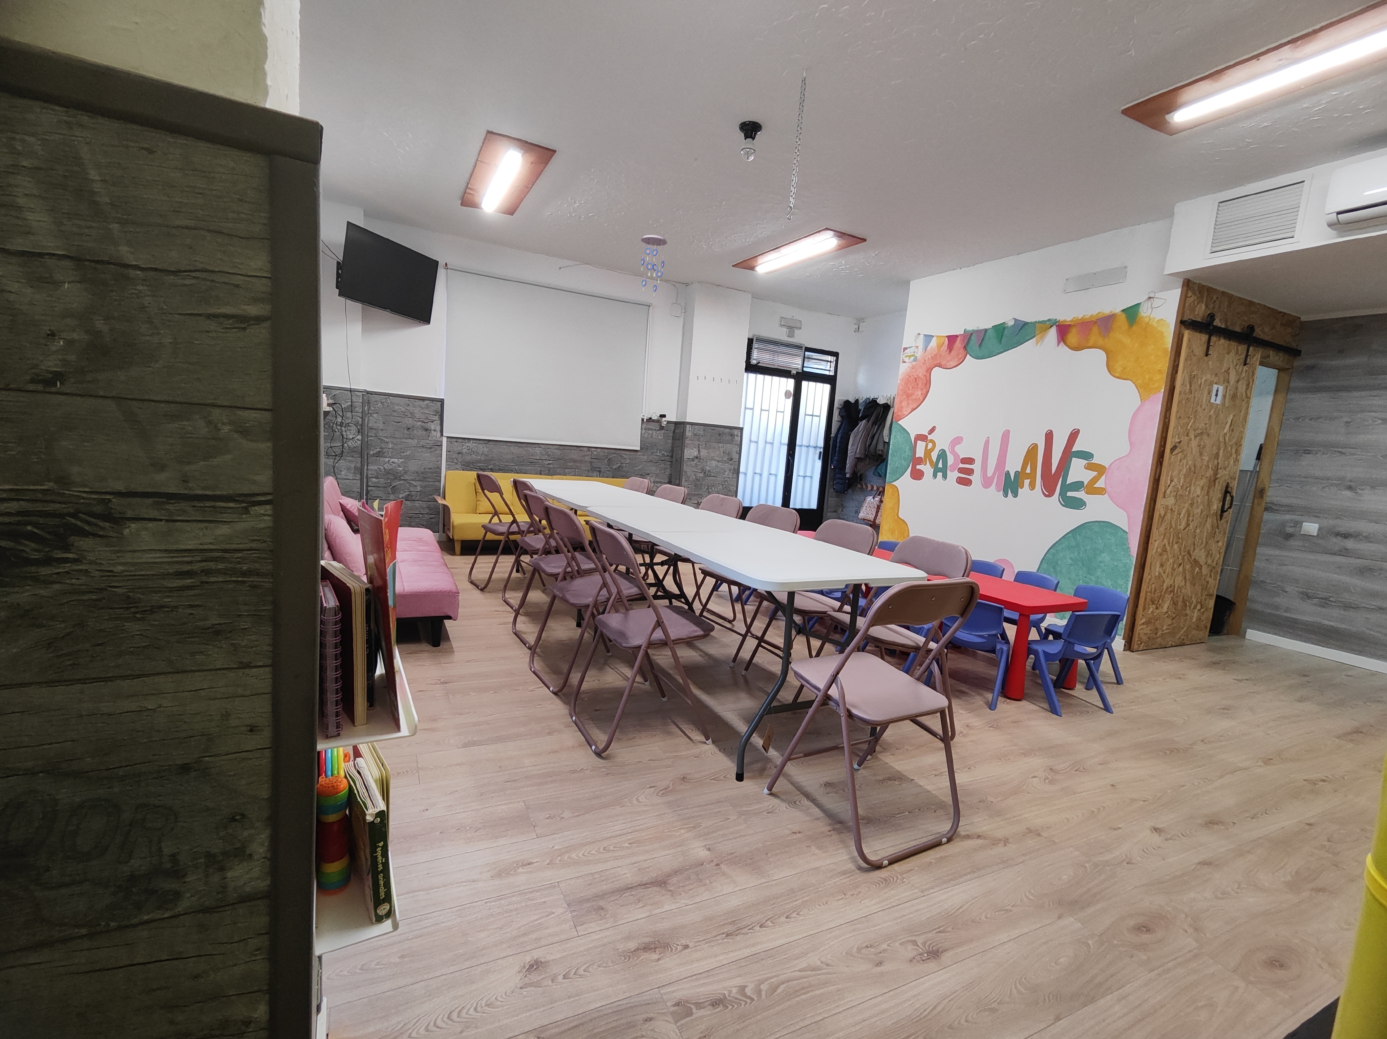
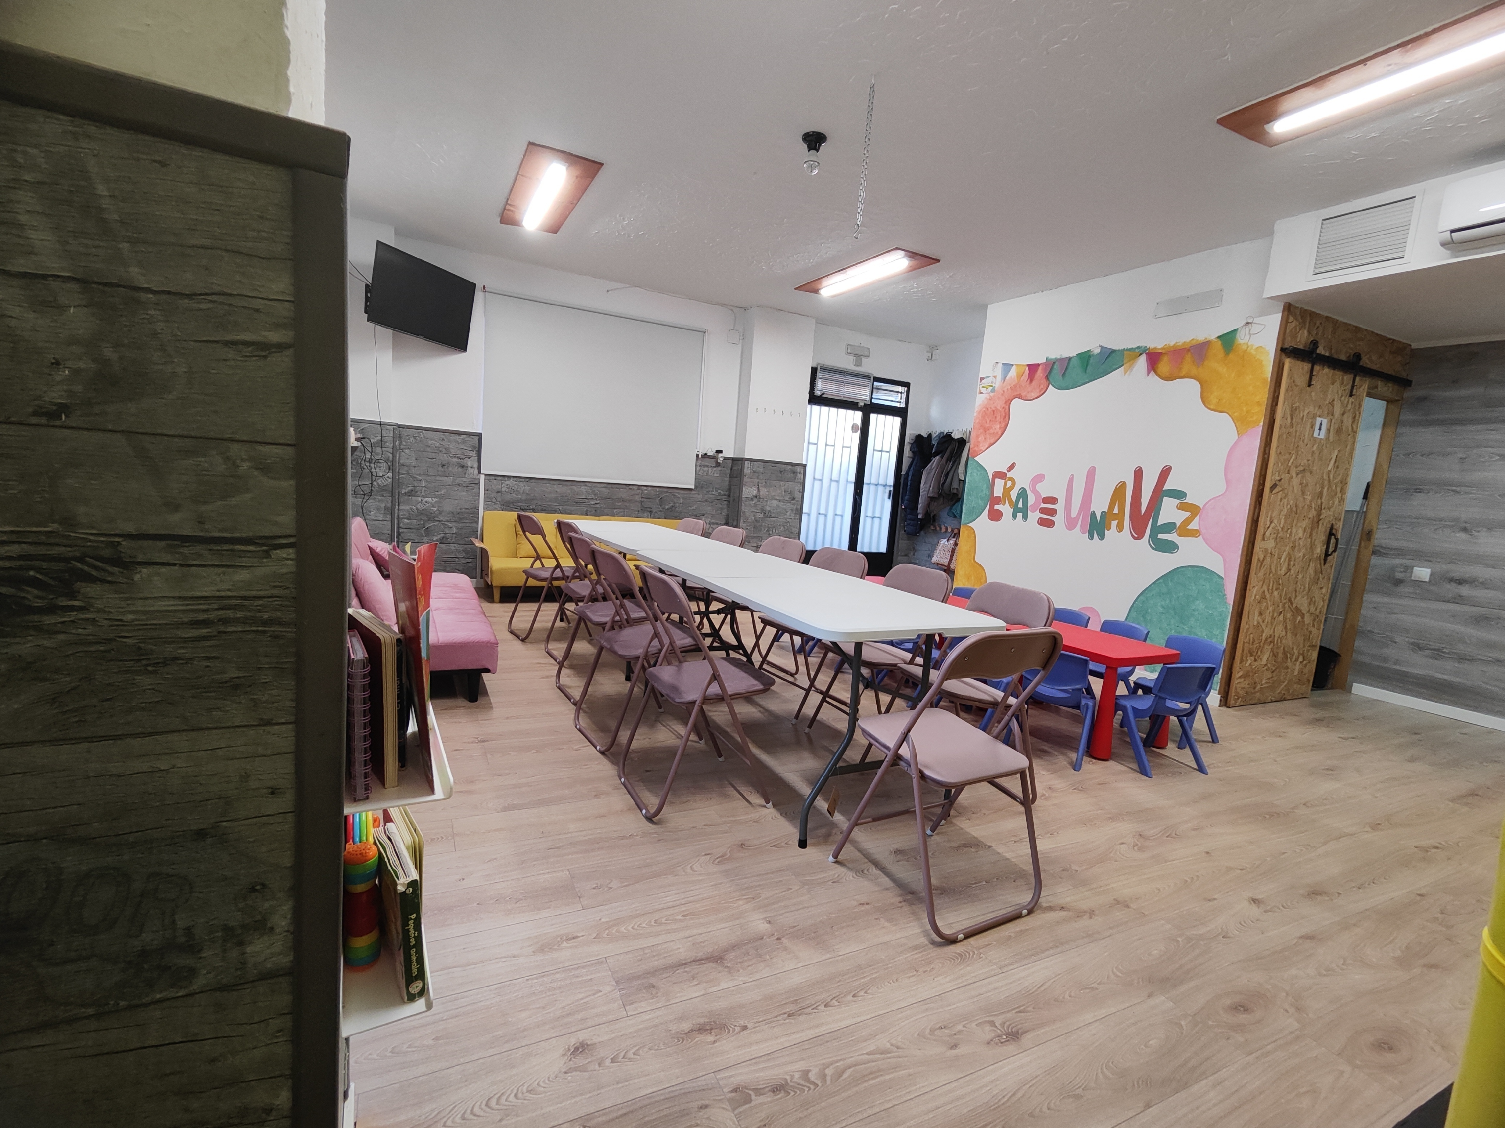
- ceiling mobile [640,235,667,298]
